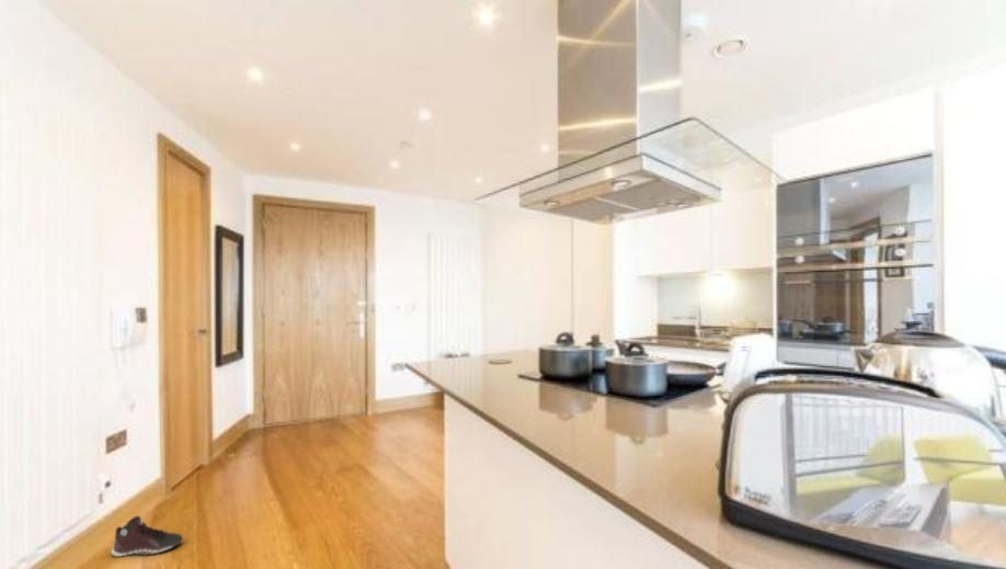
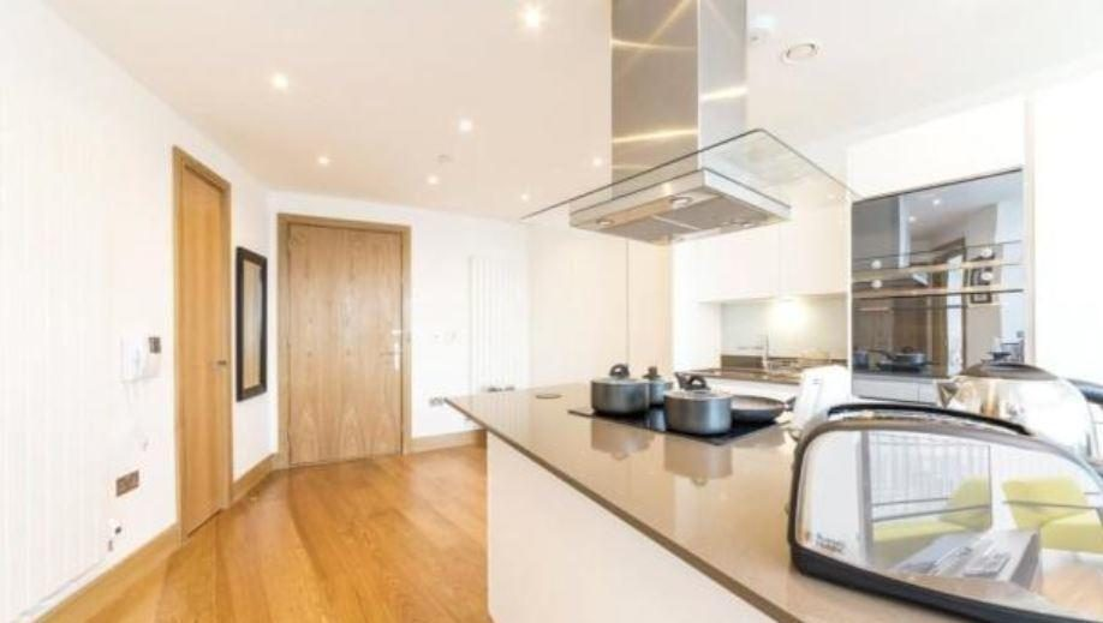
- sneaker [111,515,184,558]
